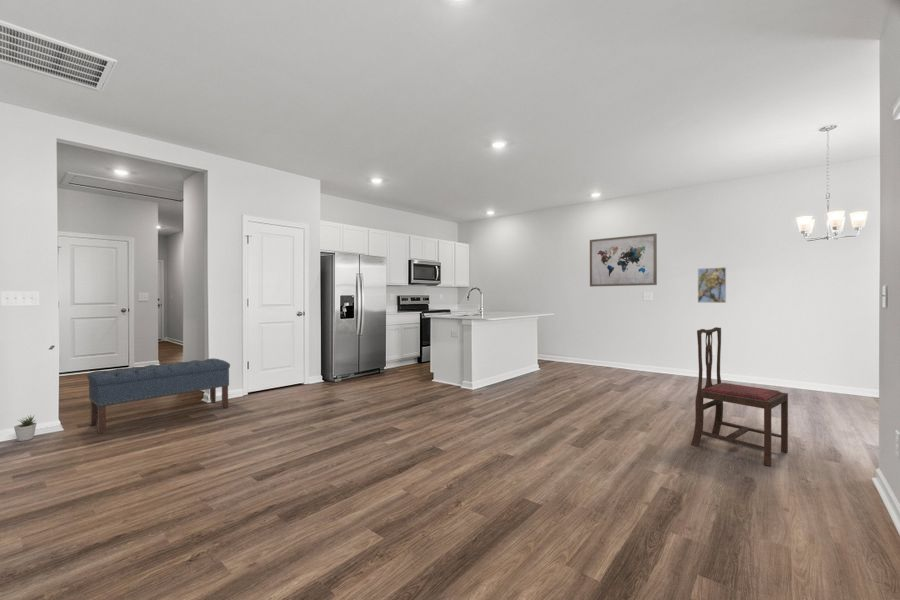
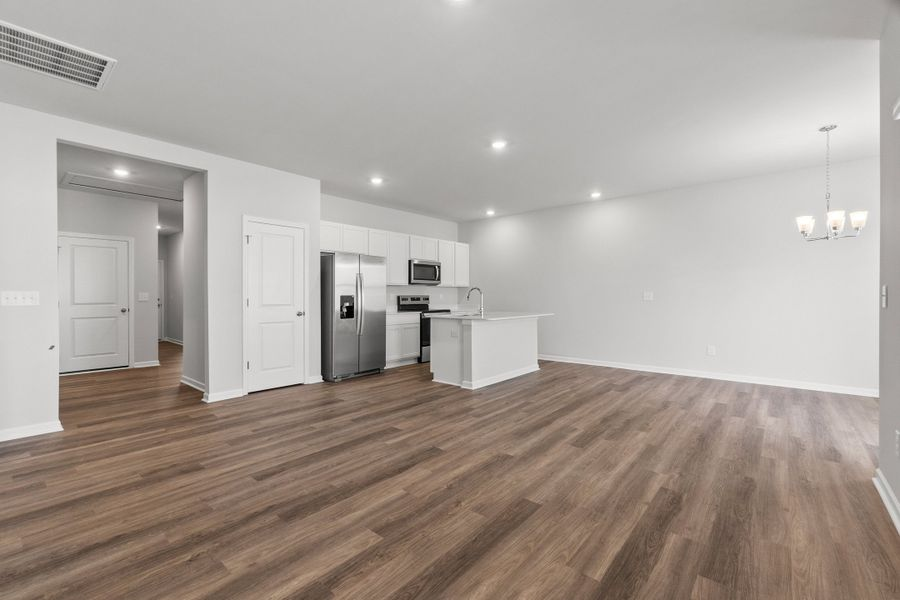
- potted plant [13,415,37,442]
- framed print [697,266,727,304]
- bench [86,357,231,435]
- dining chair [690,326,789,467]
- wall art [589,232,658,287]
